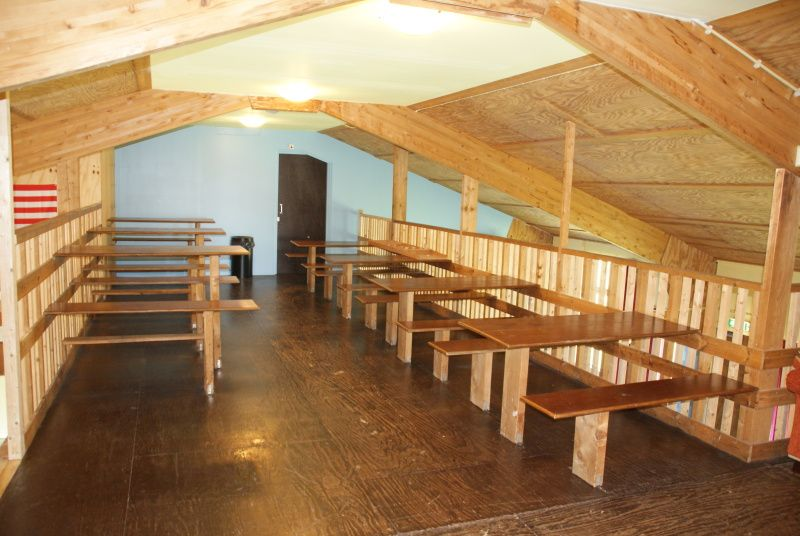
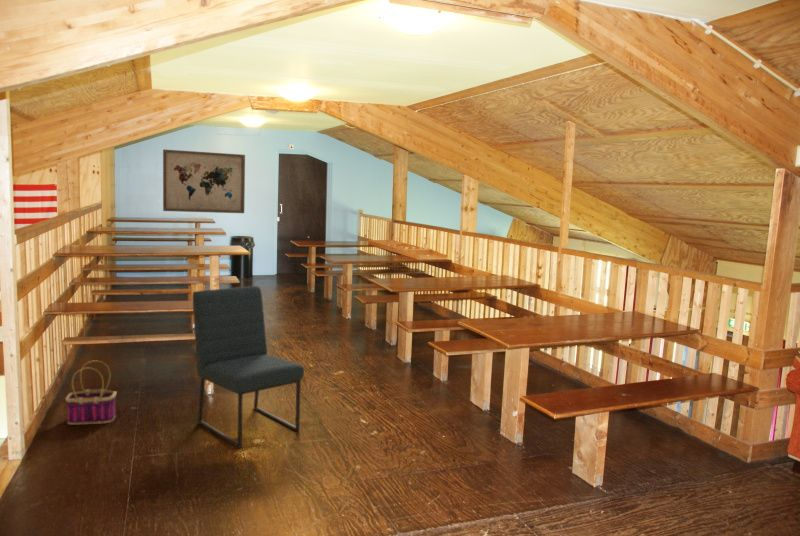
+ chair [192,285,305,449]
+ wall art [162,148,246,214]
+ basket [65,359,118,426]
